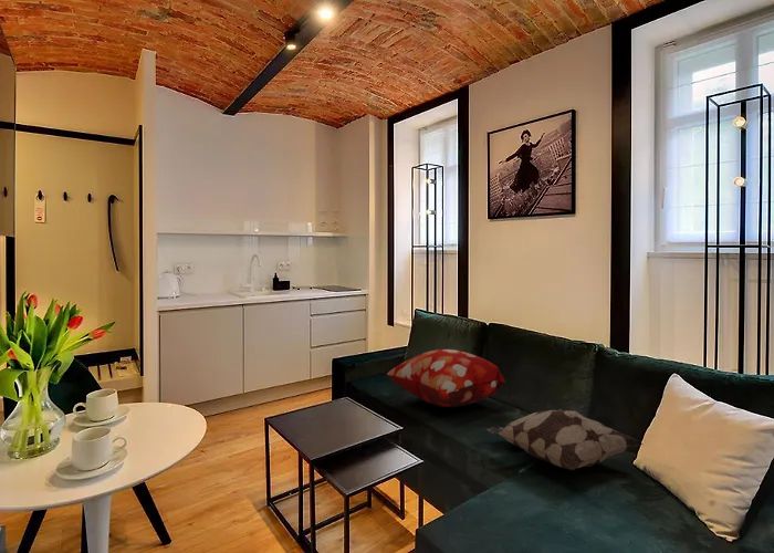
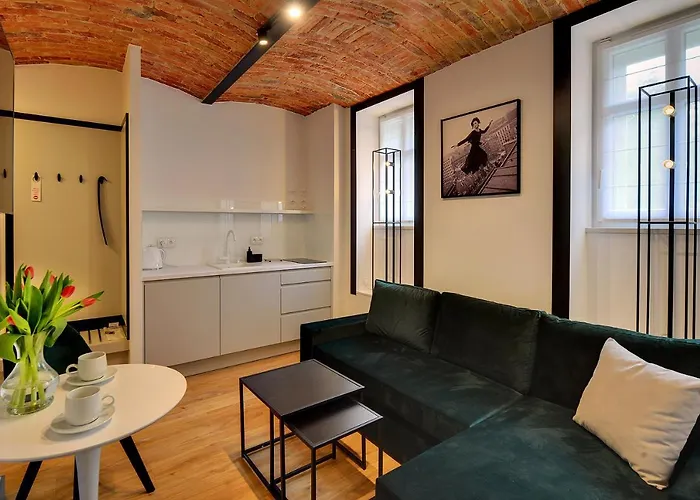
- decorative pillow [483,408,645,471]
- decorative pillow [386,348,506,408]
